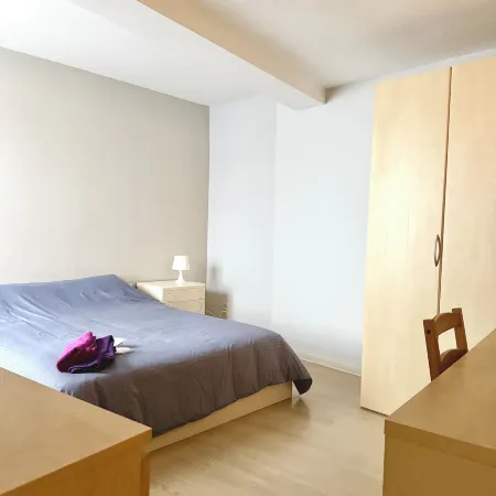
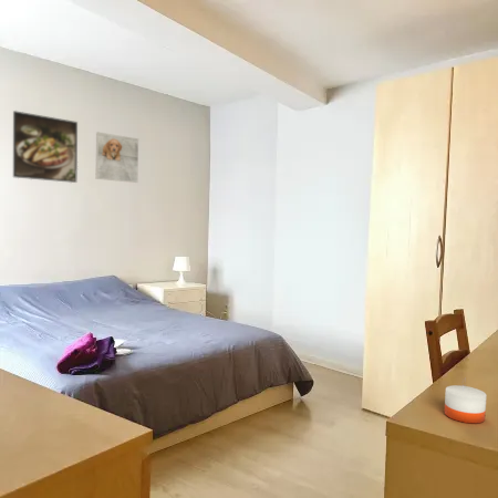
+ candle [444,378,487,424]
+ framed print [12,110,79,184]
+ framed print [95,131,139,184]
